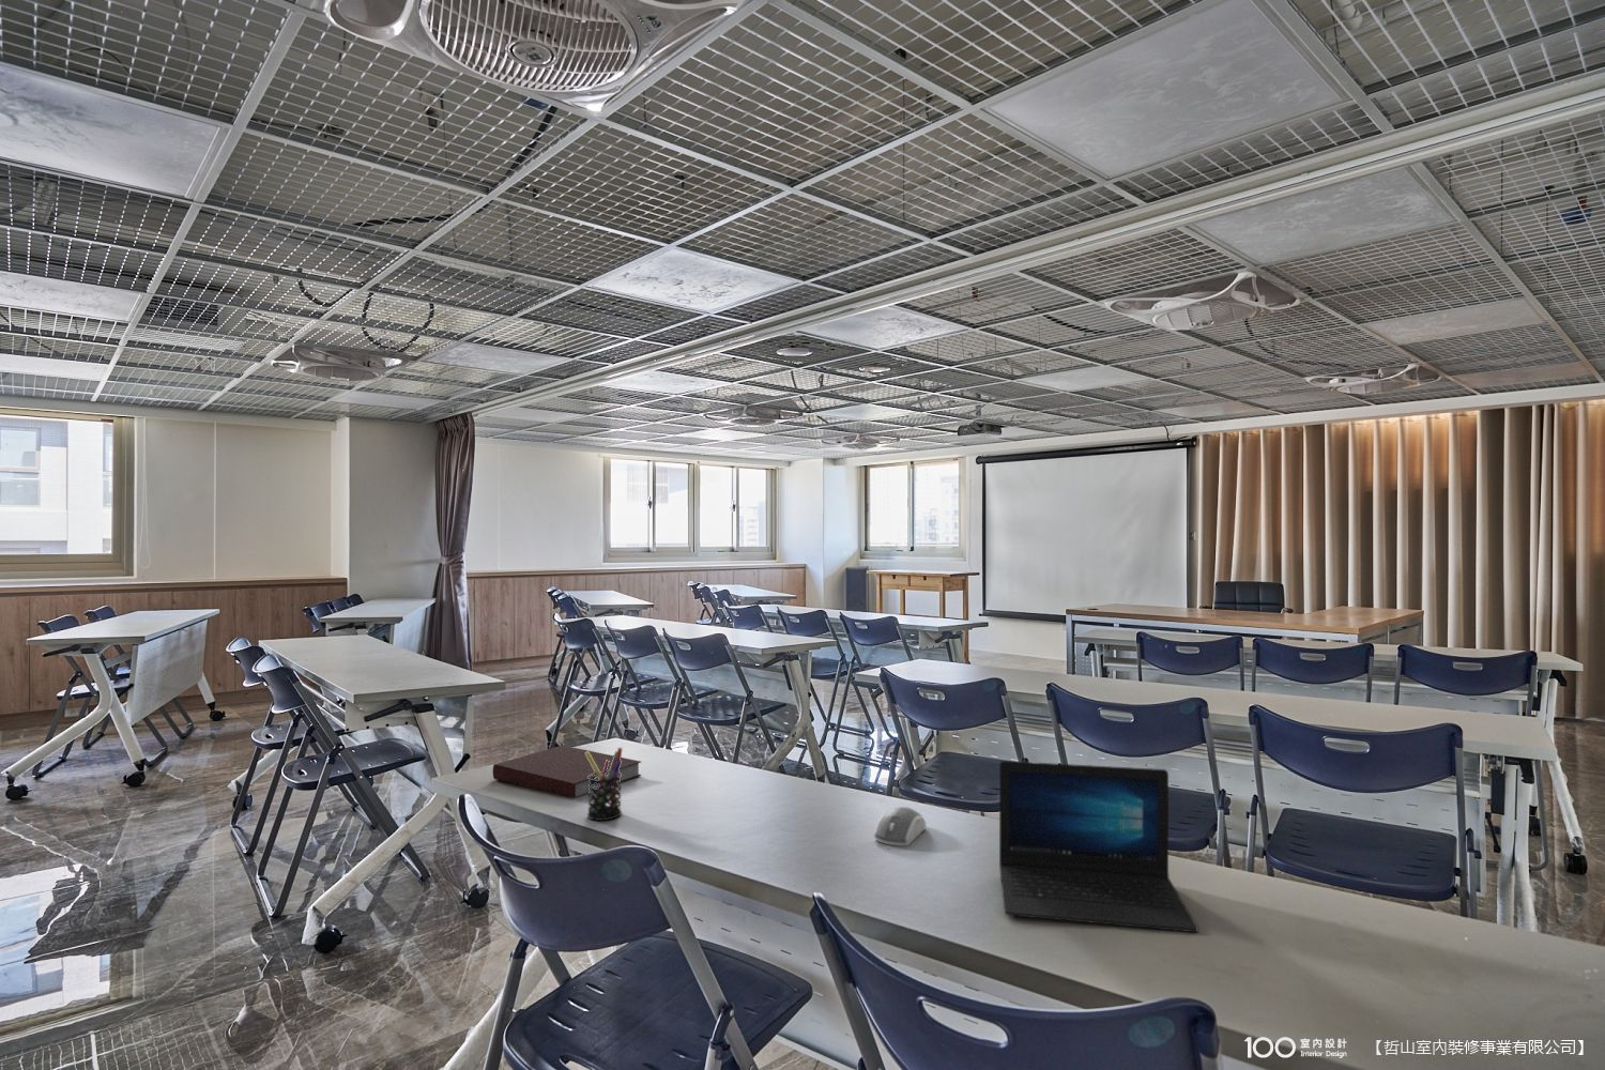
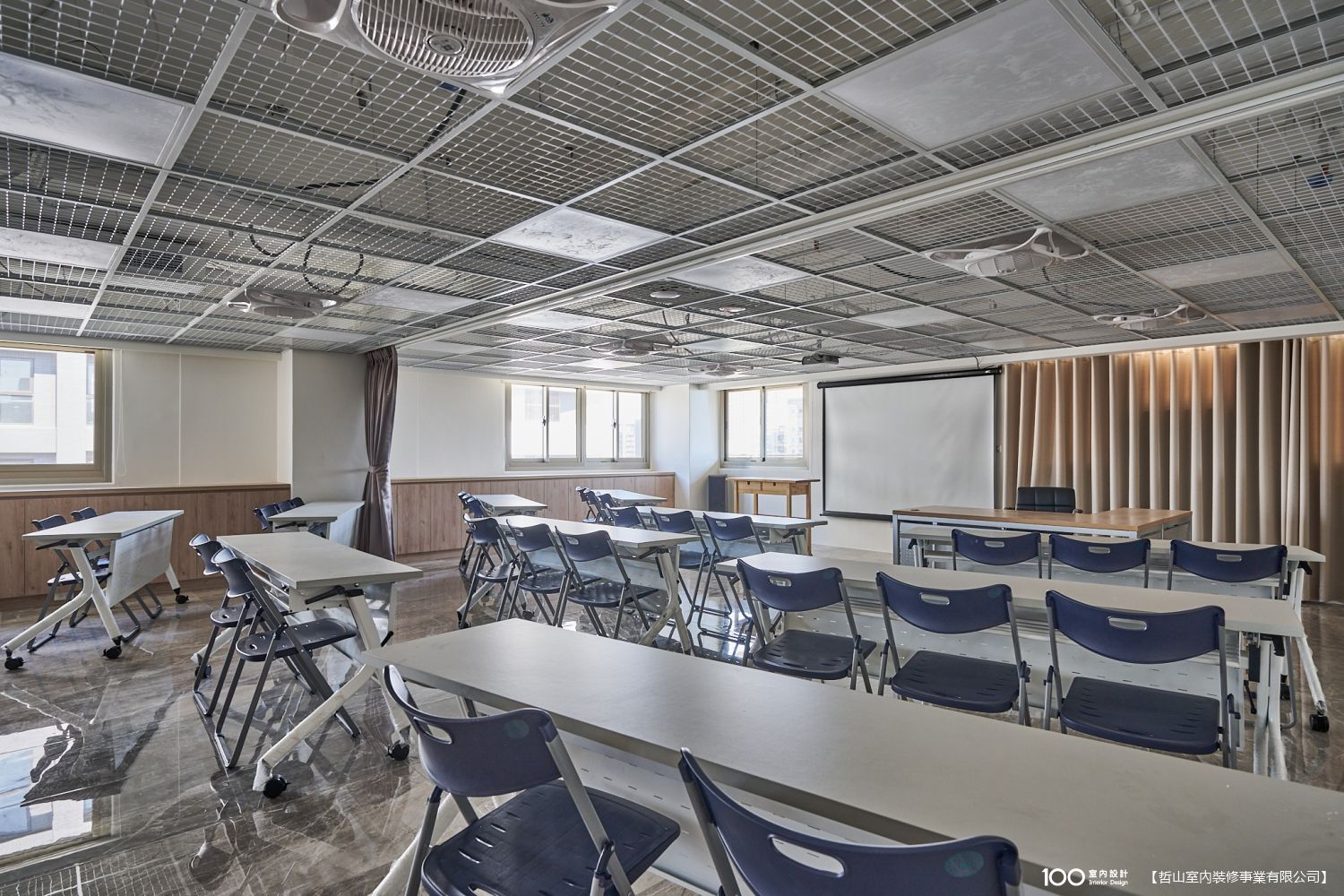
- computer mouse [873,806,927,847]
- laptop [998,760,1199,933]
- notebook [492,745,642,799]
- pen holder [585,746,623,822]
